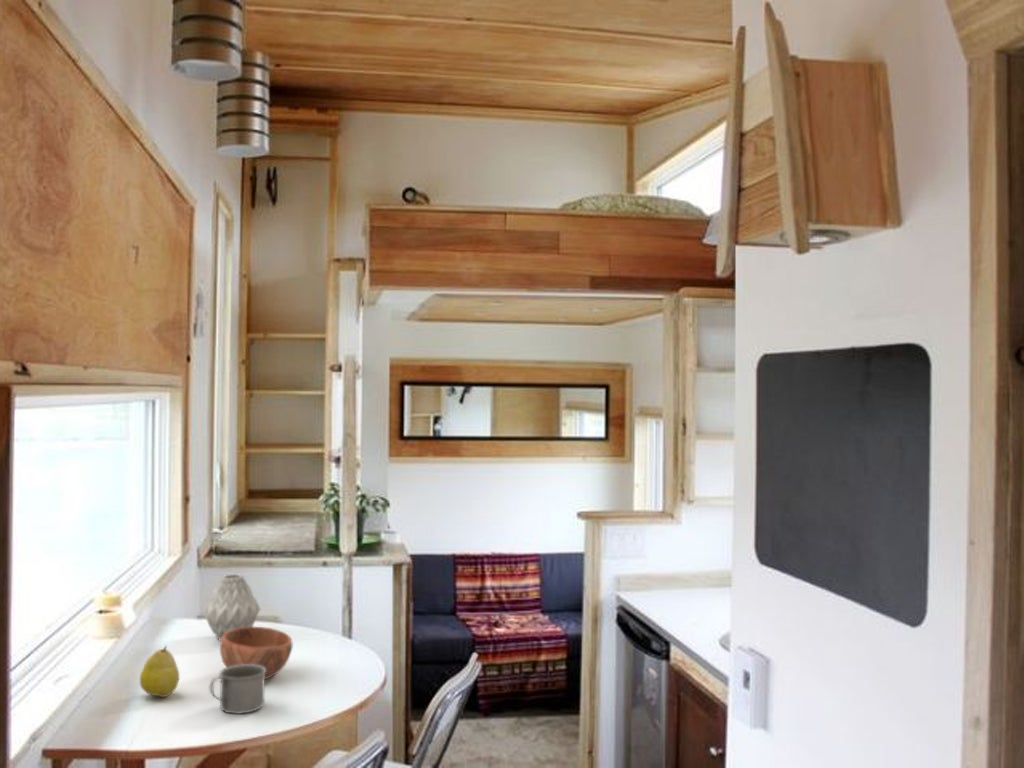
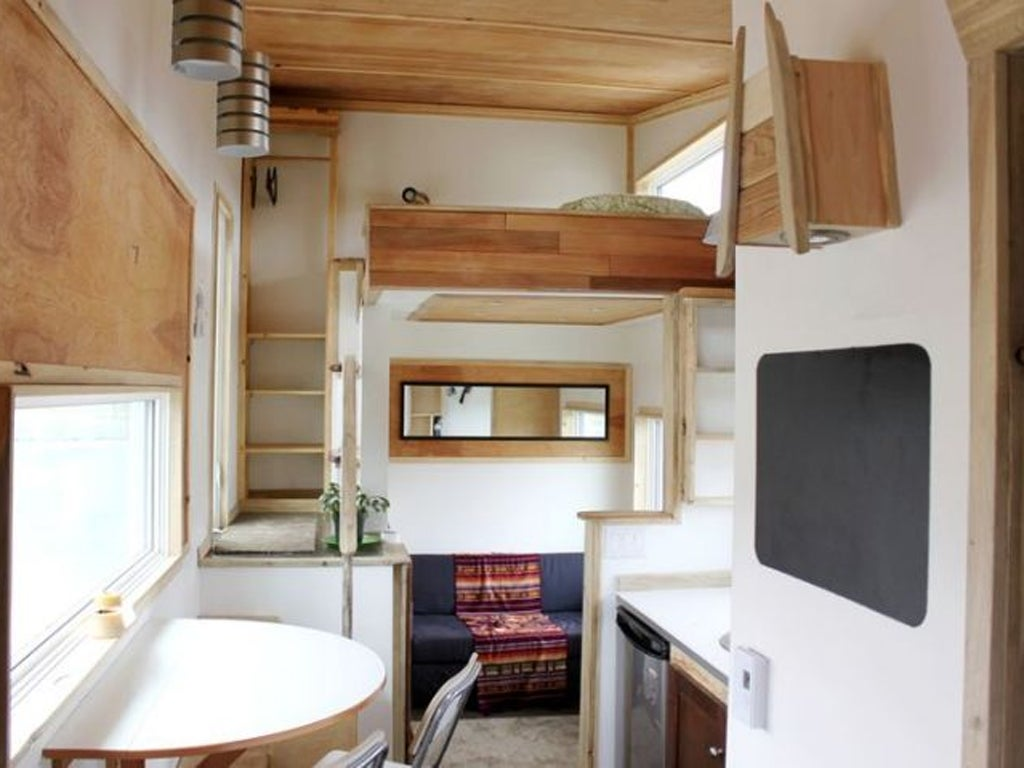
- bowl [219,626,294,680]
- mug [209,664,266,715]
- fruit [139,645,180,698]
- vase [202,573,261,642]
